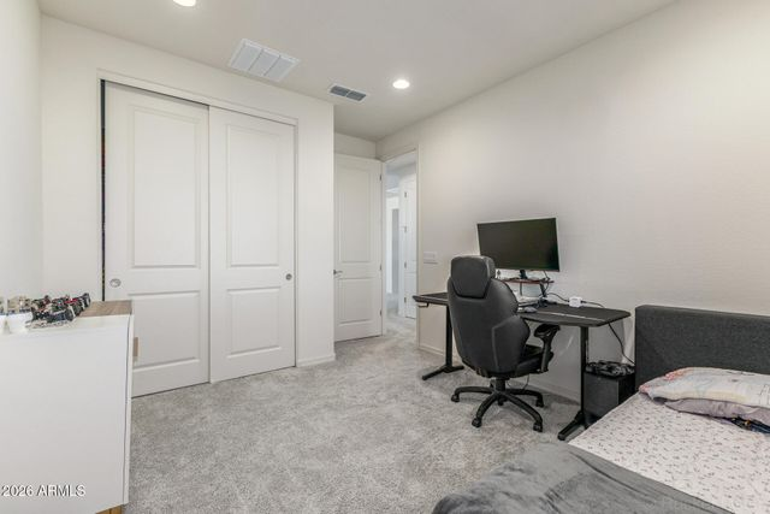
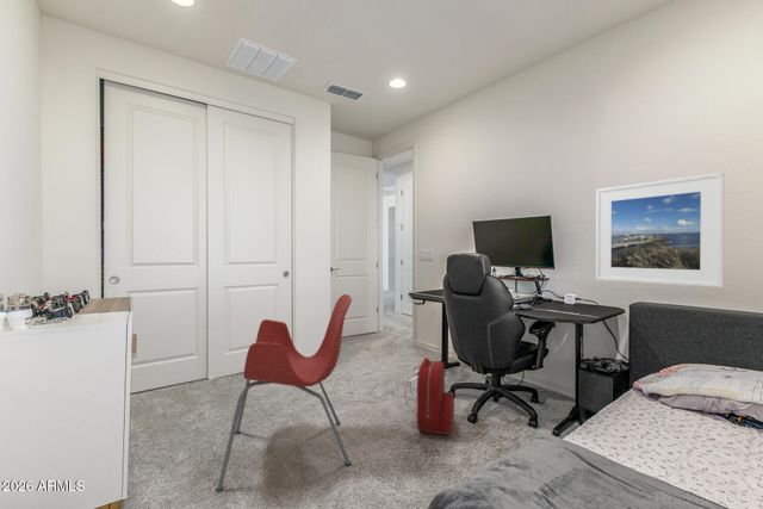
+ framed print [595,172,725,288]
+ backpack [403,356,455,436]
+ armchair [215,293,353,492]
